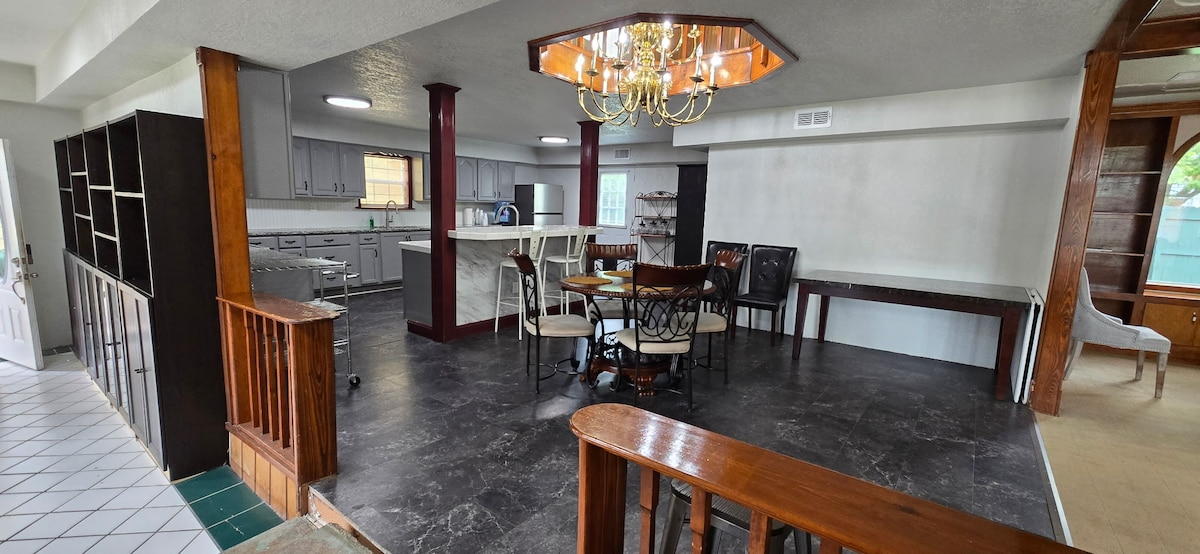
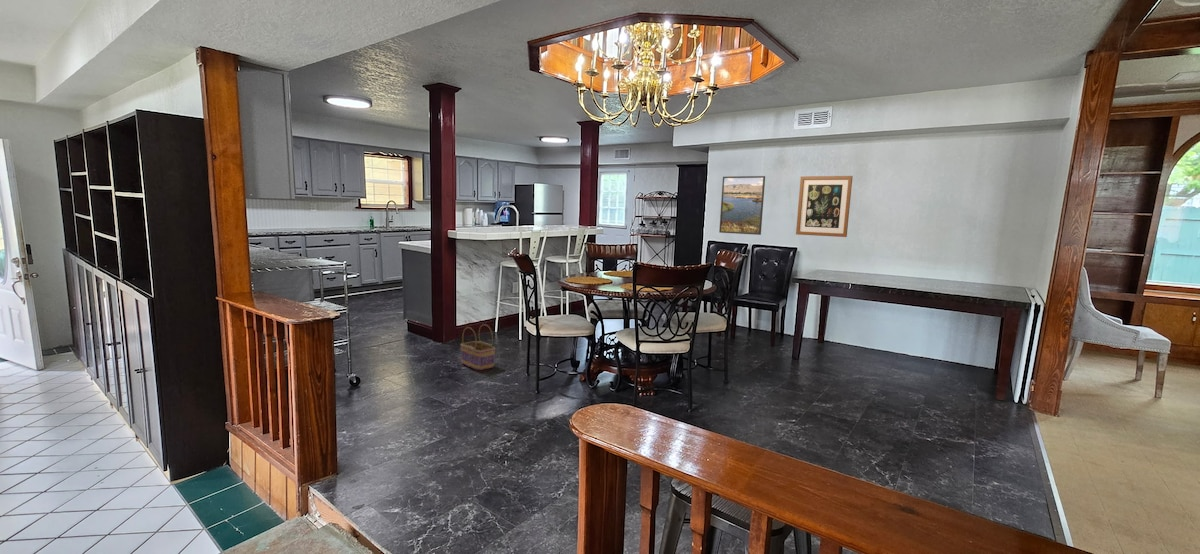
+ basket [459,323,496,371]
+ wall art [795,175,854,238]
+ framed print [718,175,766,236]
